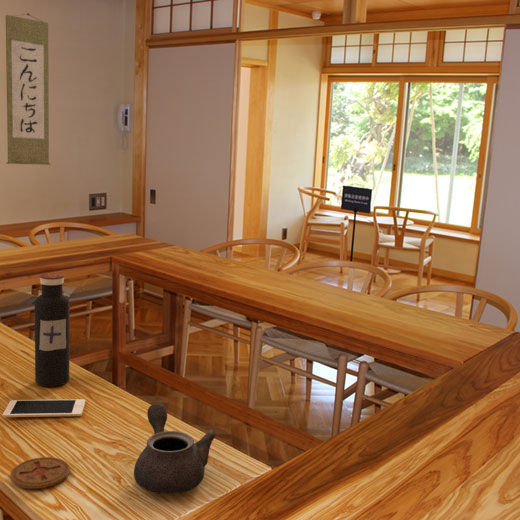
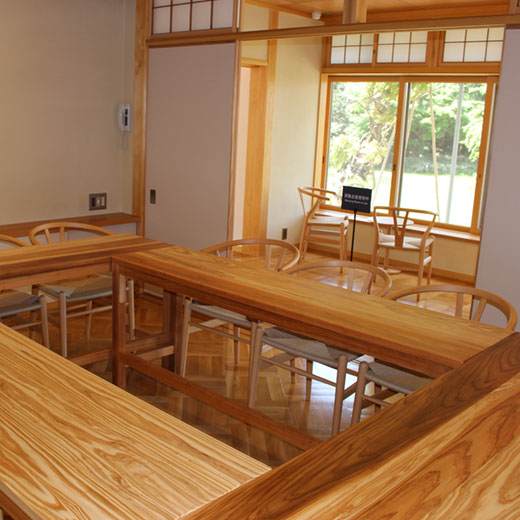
- cell phone [2,398,86,418]
- teapot [133,402,218,495]
- coaster [9,456,71,490]
- wall scroll [5,12,51,166]
- water bottle [34,272,70,387]
